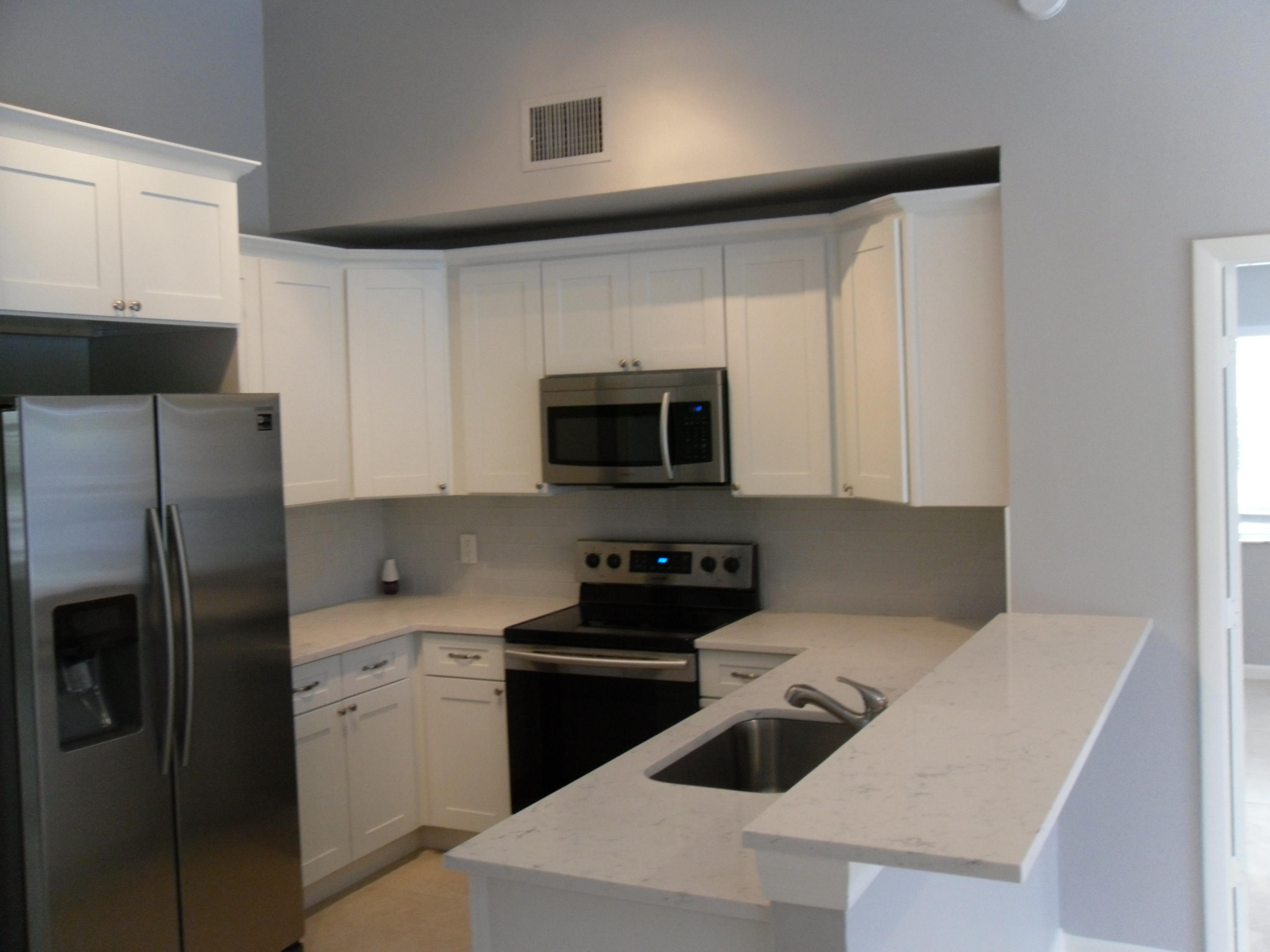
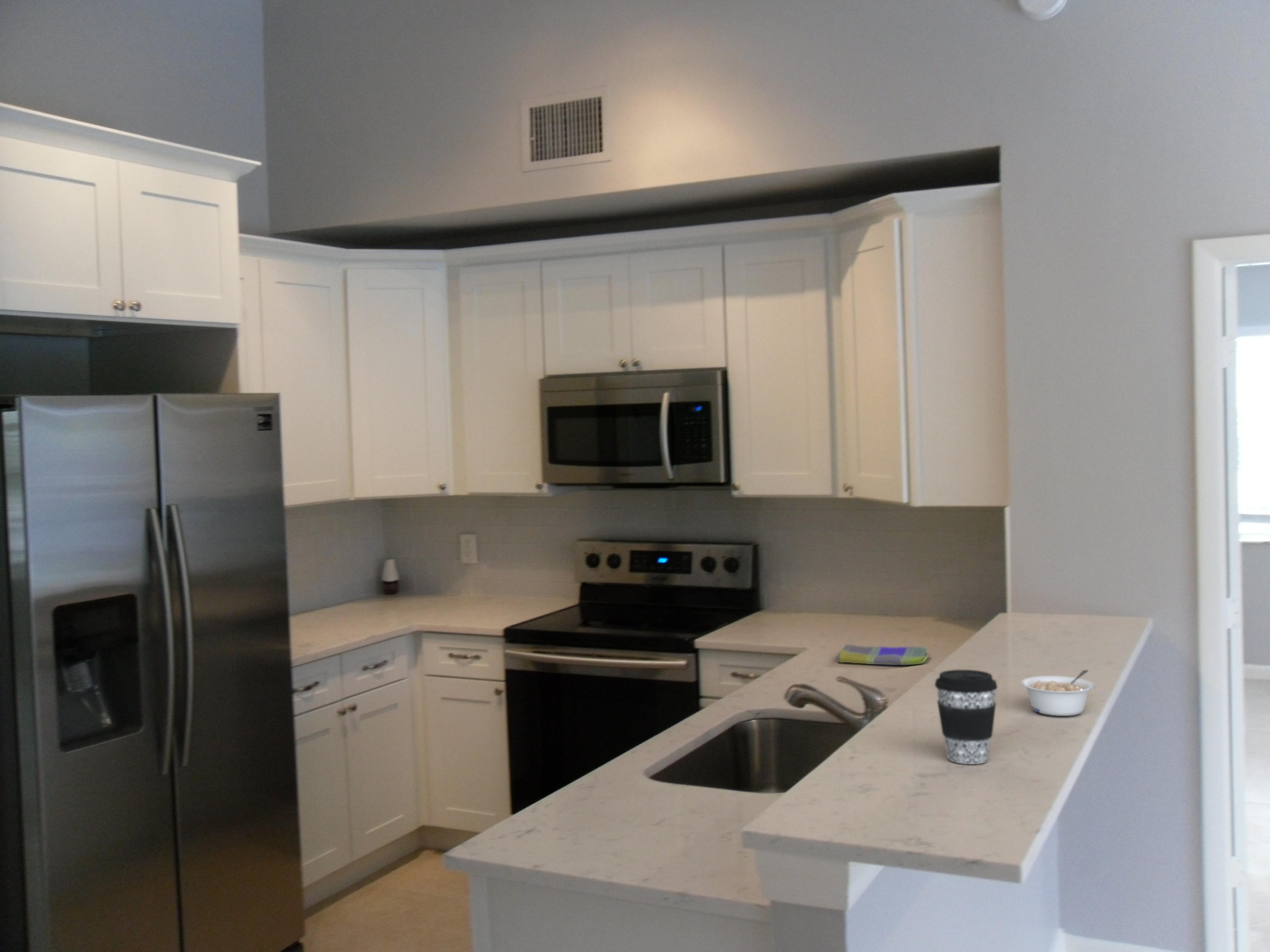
+ legume [1020,669,1095,716]
+ coffee cup [934,669,998,765]
+ dish towel [836,644,930,666]
